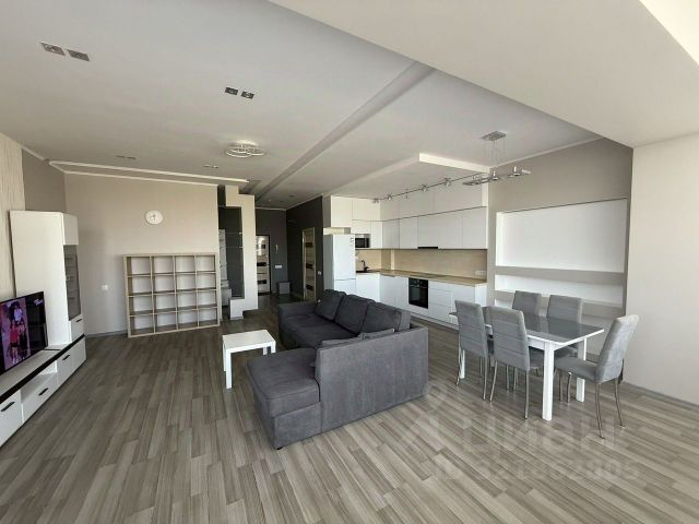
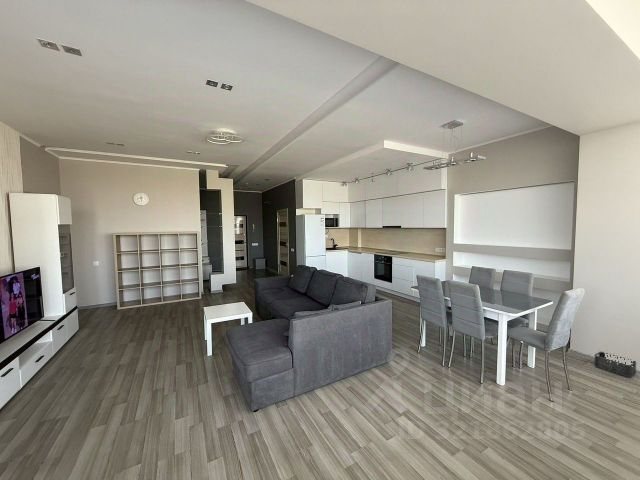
+ storage bin [593,351,637,378]
